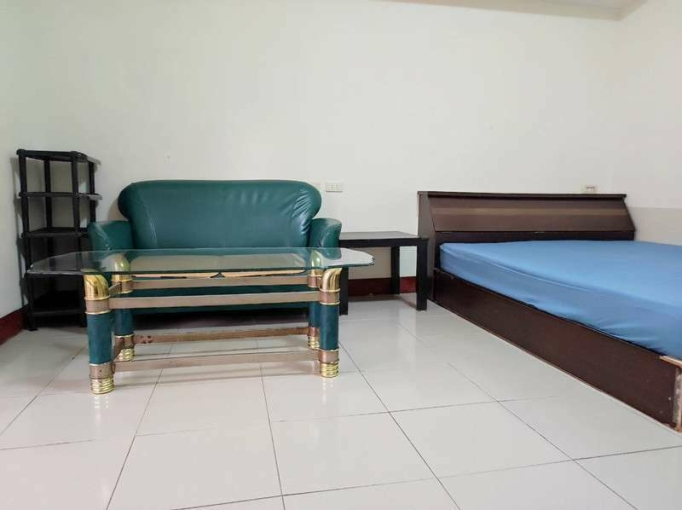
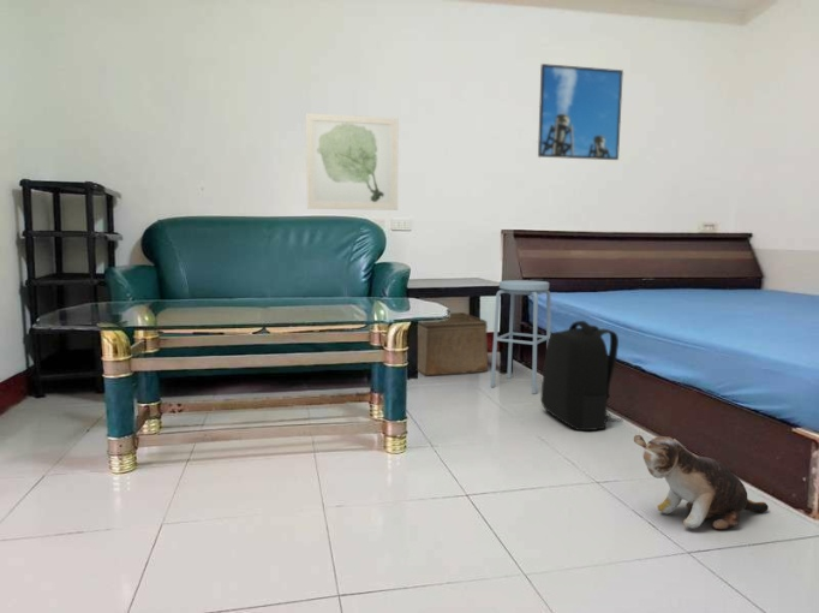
+ wall art [305,112,399,212]
+ plush toy [633,434,770,530]
+ stool [490,279,551,395]
+ backpack [540,320,624,432]
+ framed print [537,63,624,161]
+ storage bin [417,311,489,377]
